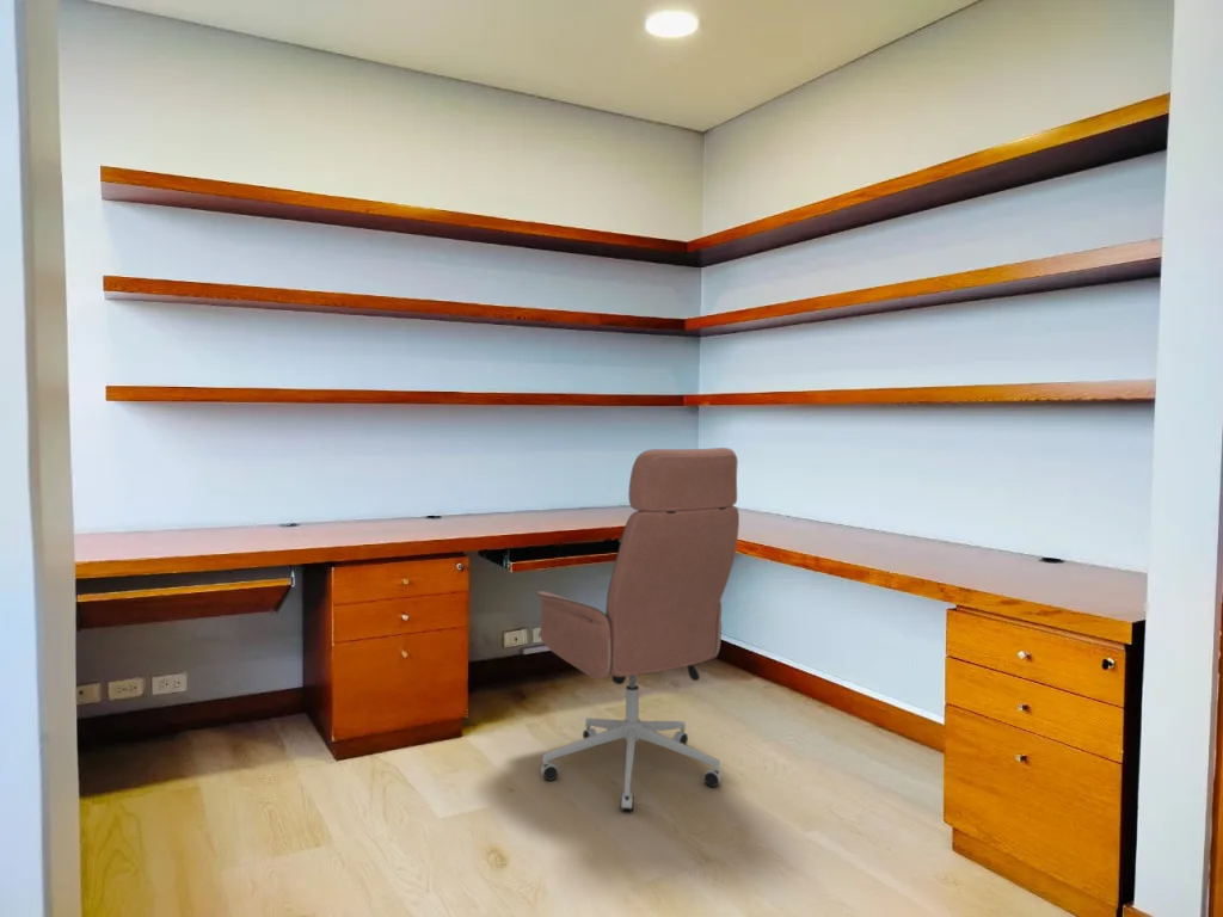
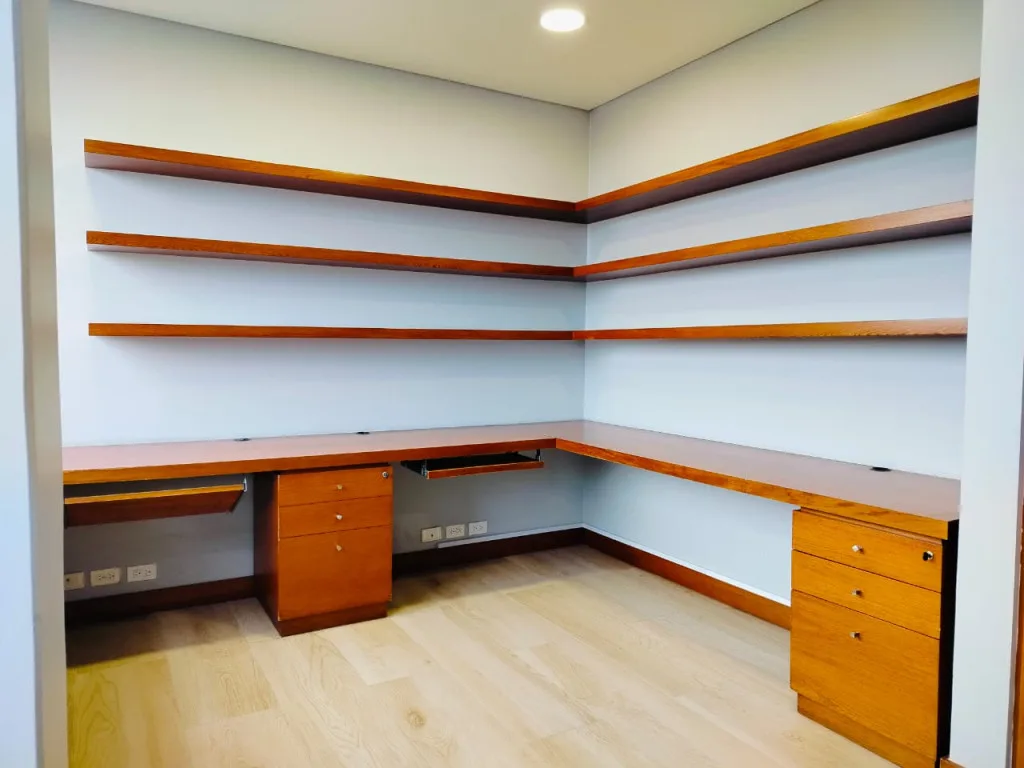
- office chair [535,447,740,812]
